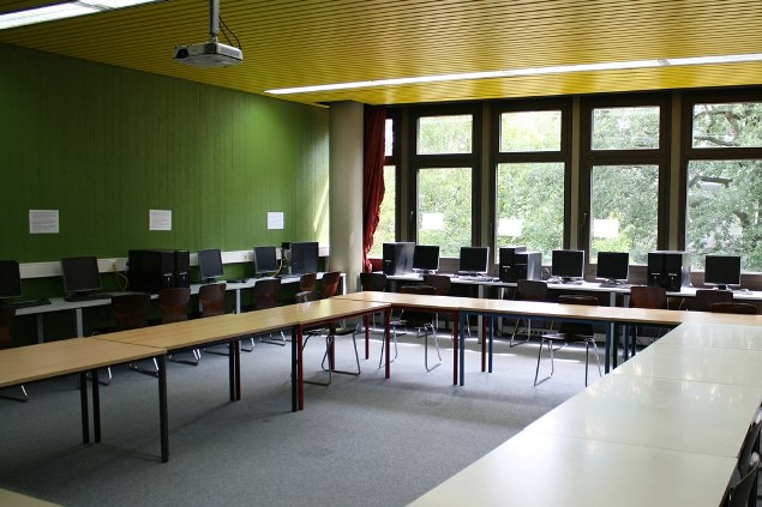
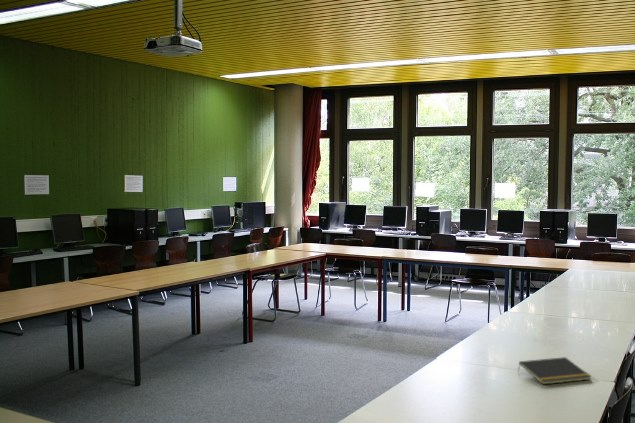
+ notepad [517,356,593,385]
